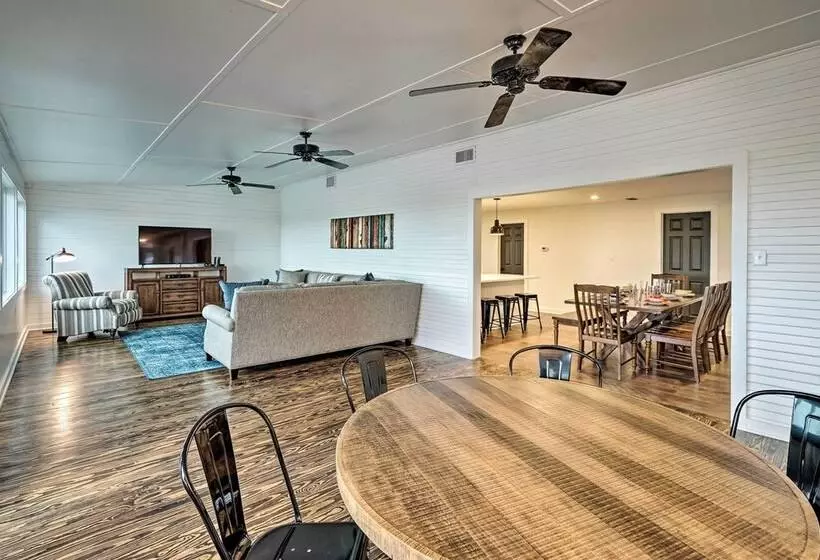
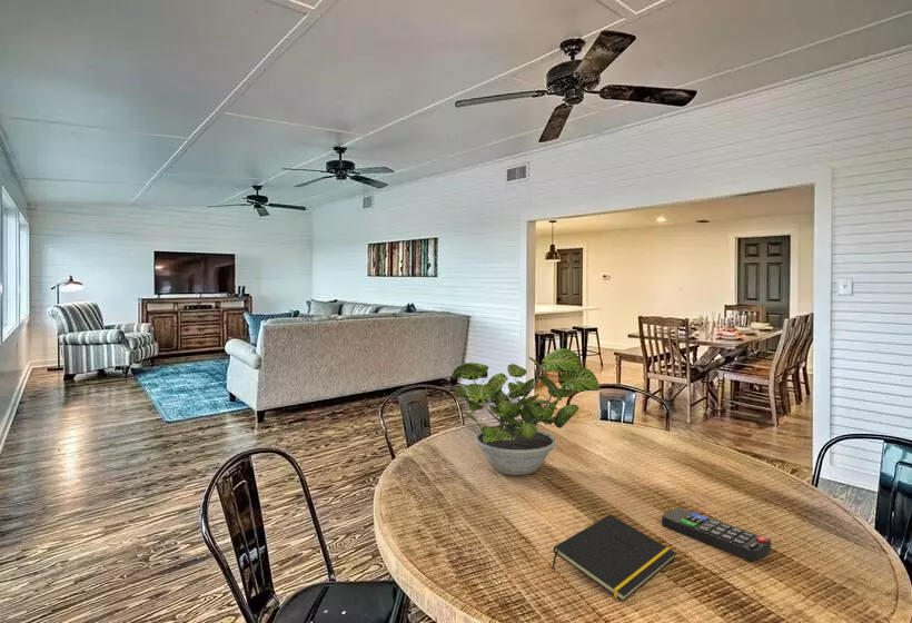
+ potted plant [450,347,601,476]
+ notepad [551,514,677,603]
+ remote control [661,506,772,563]
